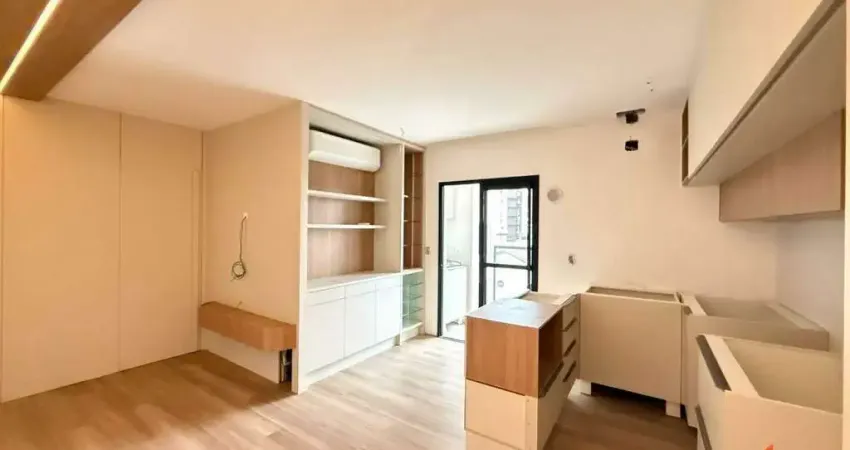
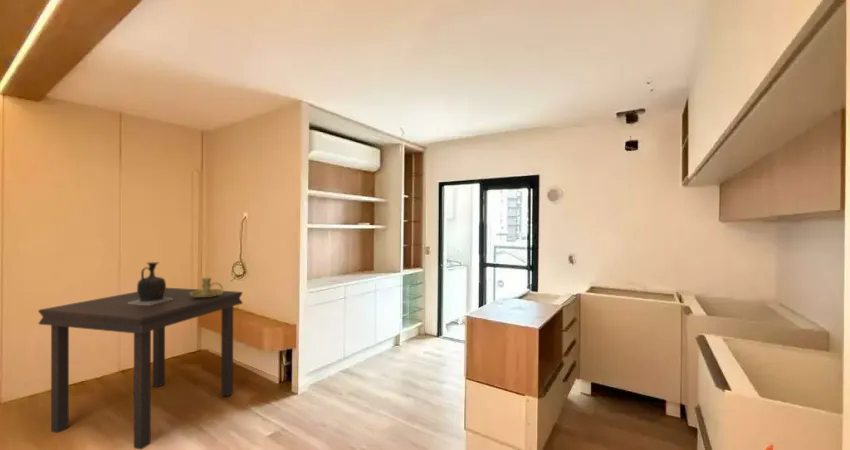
+ candle holder [190,277,224,297]
+ dining table [37,287,243,450]
+ vase [128,261,173,305]
